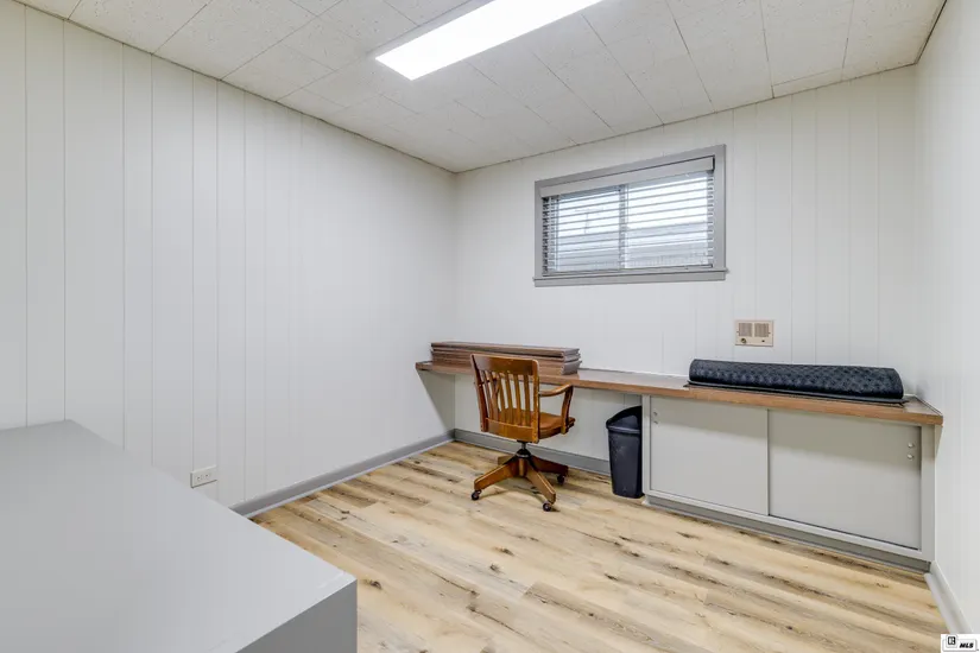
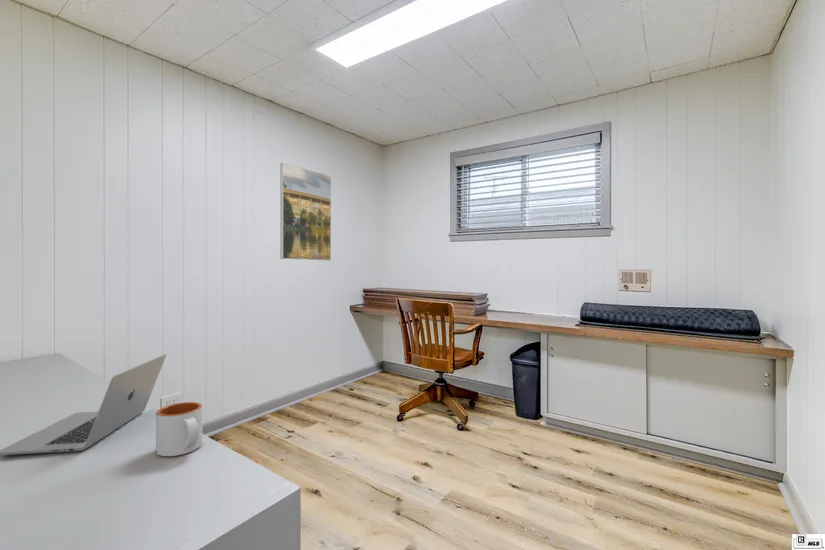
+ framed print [279,162,332,262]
+ mug [155,401,203,457]
+ laptop [0,353,167,457]
